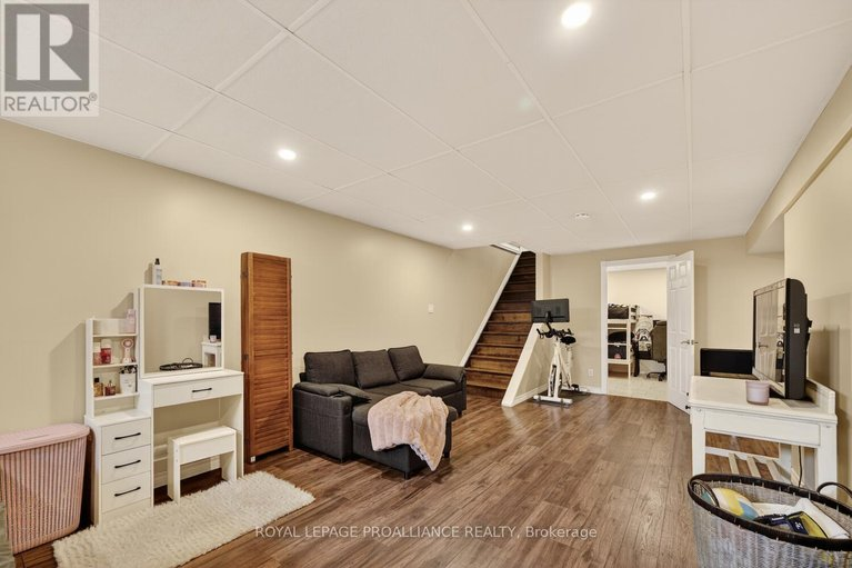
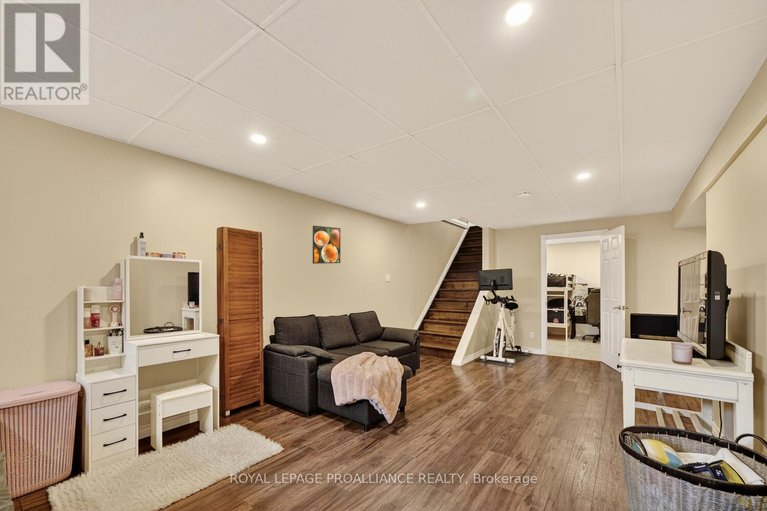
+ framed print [312,225,341,265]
